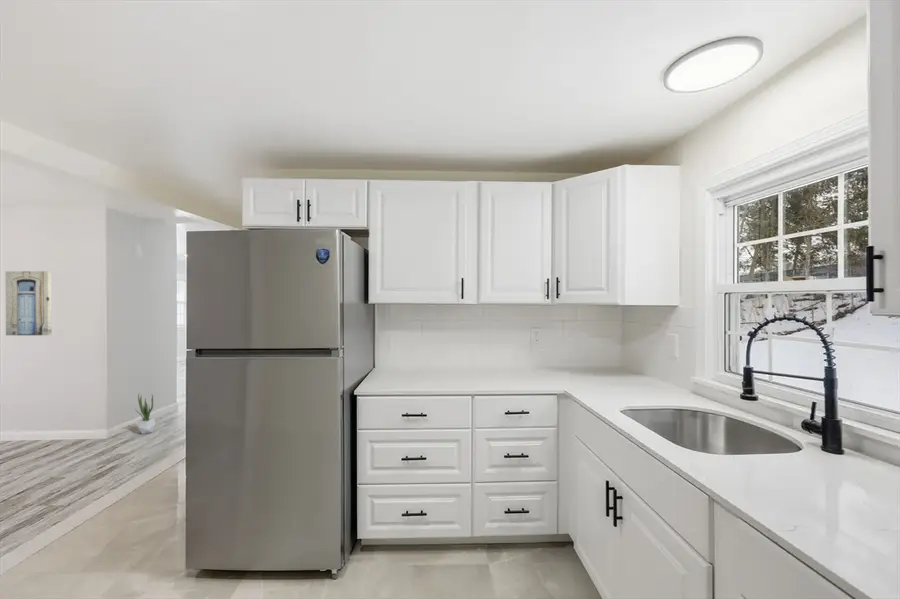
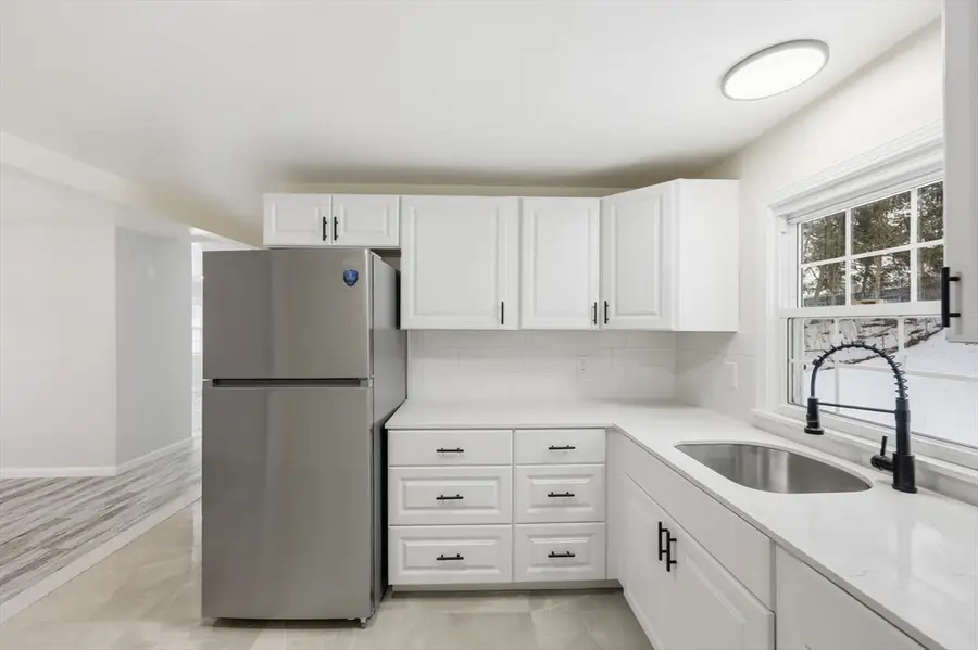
- wall art [5,270,52,336]
- potted plant [134,391,156,435]
